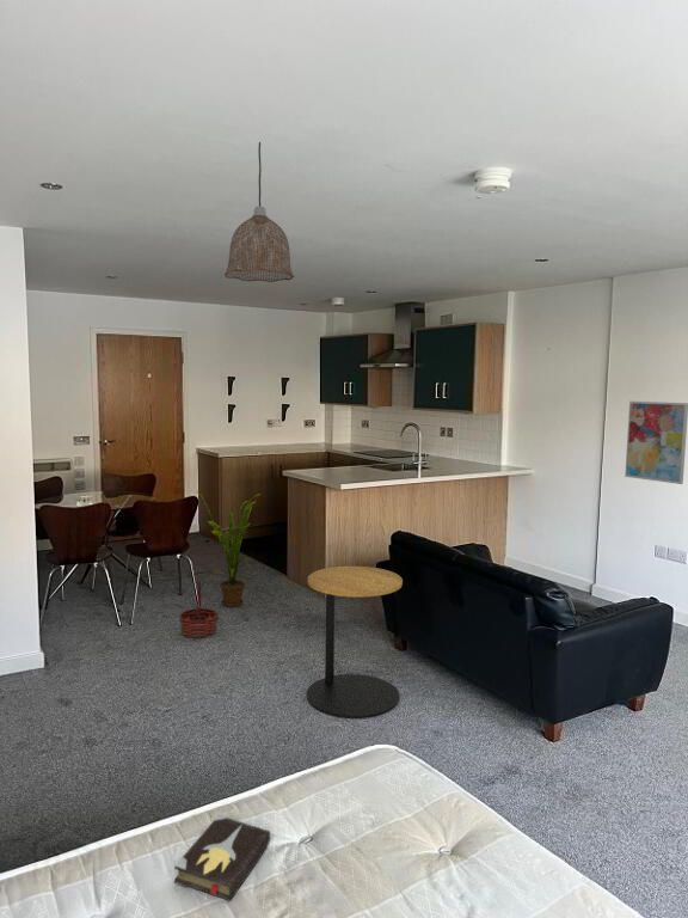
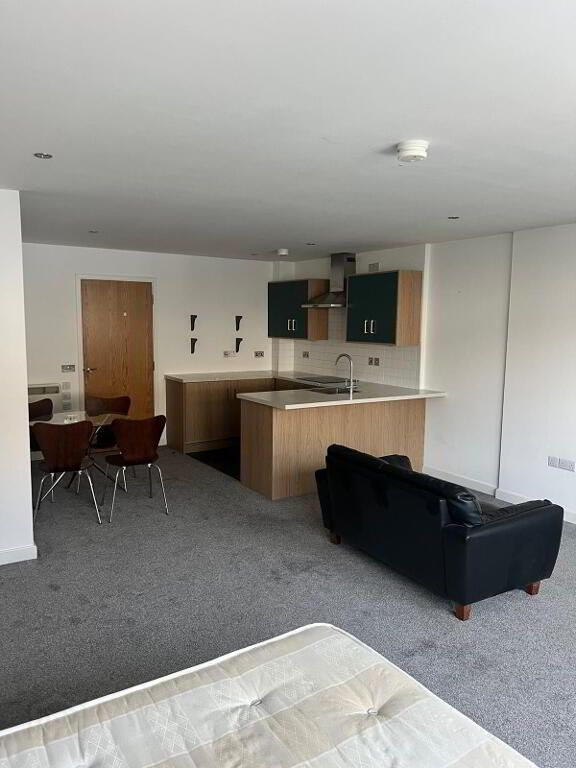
- side table [306,565,404,720]
- pendant lamp [223,141,295,283]
- basket [177,580,220,639]
- house plant [197,491,263,608]
- wall art [624,400,688,485]
- hardback book [173,813,271,902]
